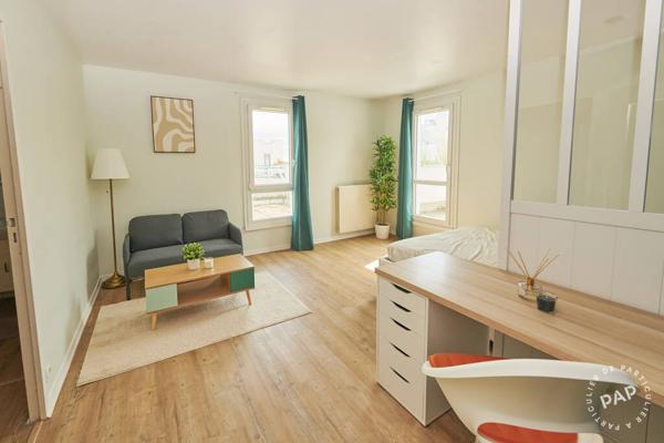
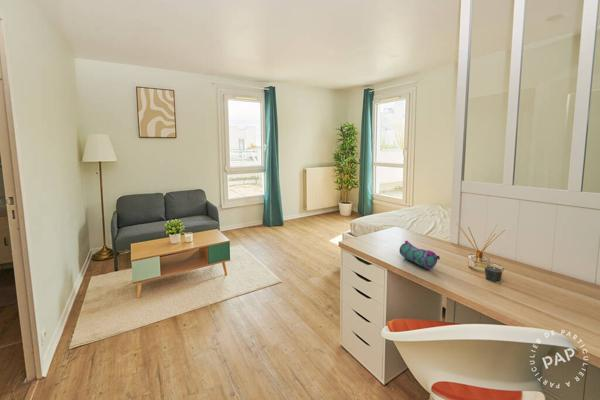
+ pencil case [399,240,441,270]
